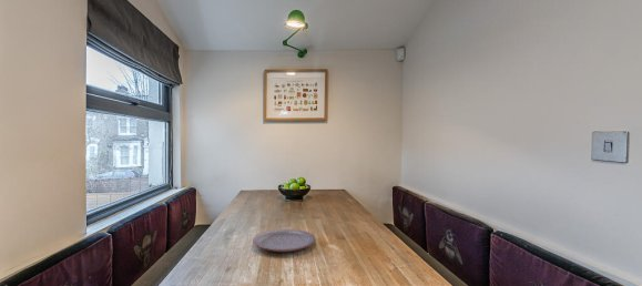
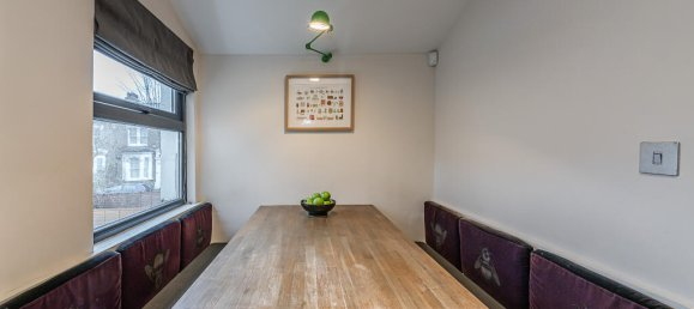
- plate [252,228,317,253]
